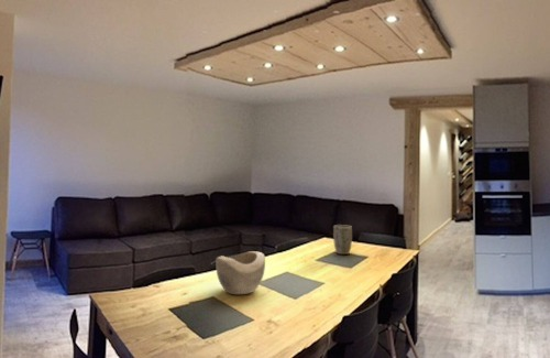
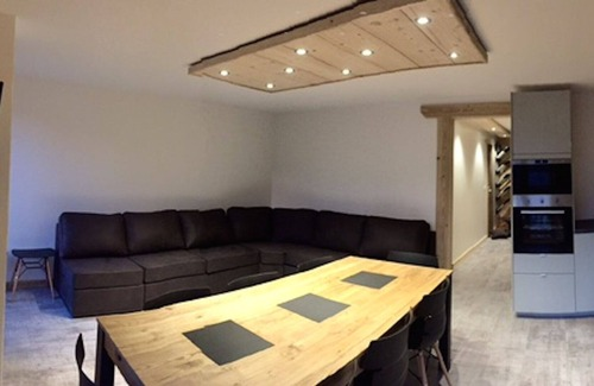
- plant pot [332,224,353,256]
- decorative bowl [215,250,266,295]
